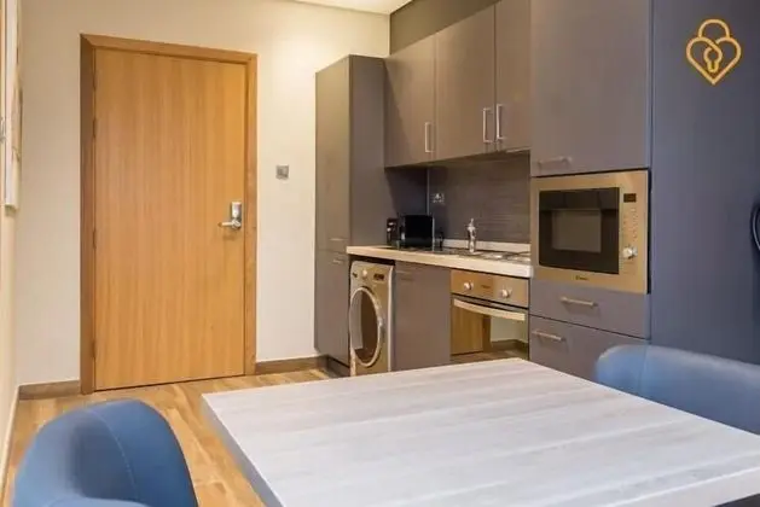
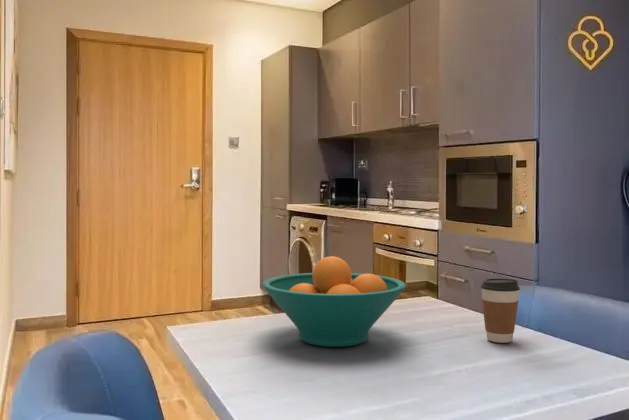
+ fruit bowl [261,255,407,348]
+ coffee cup [480,278,521,344]
